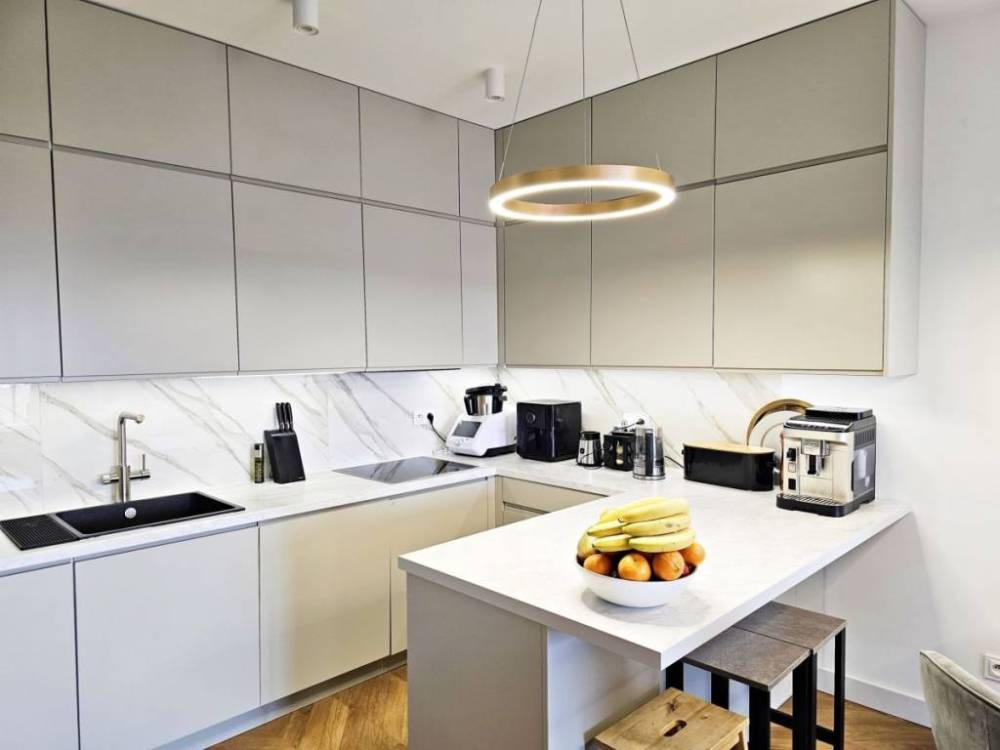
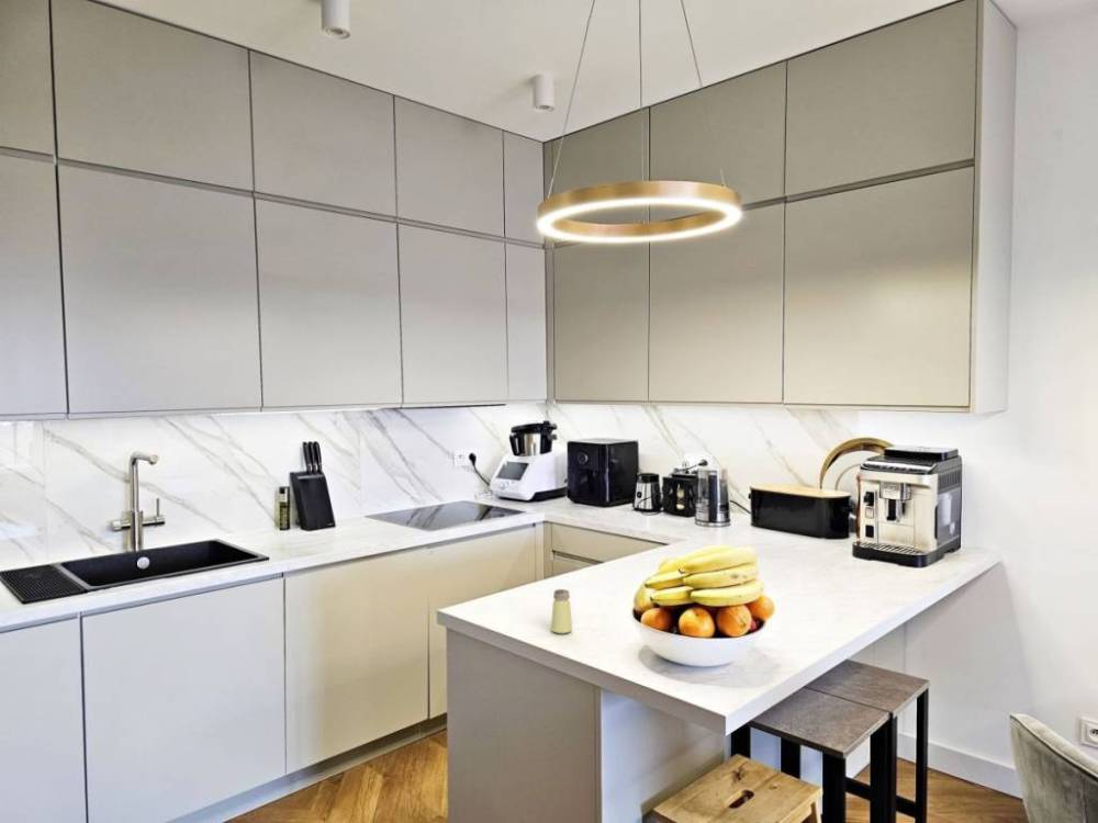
+ saltshaker [550,588,573,634]
